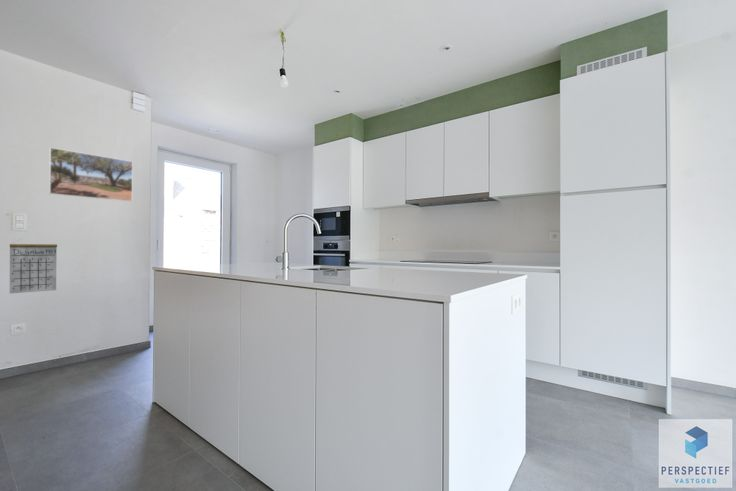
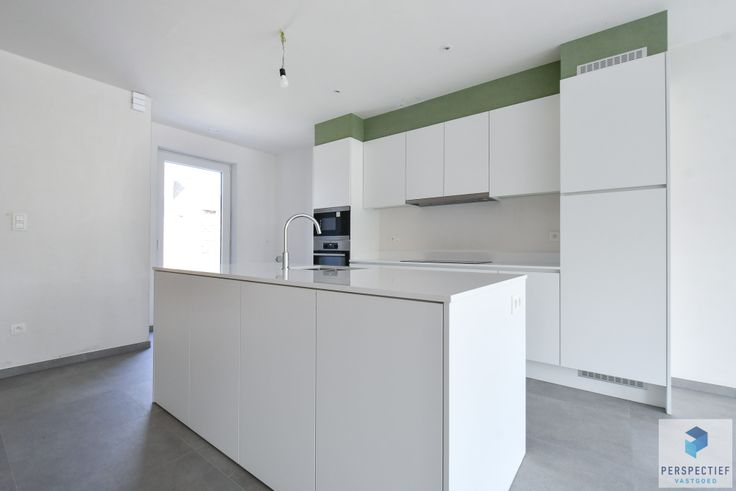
- calendar [9,238,58,295]
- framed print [48,146,134,203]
